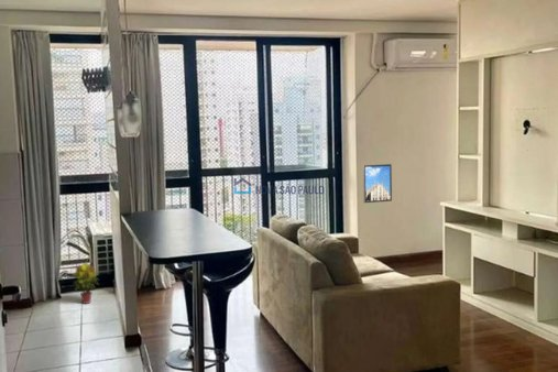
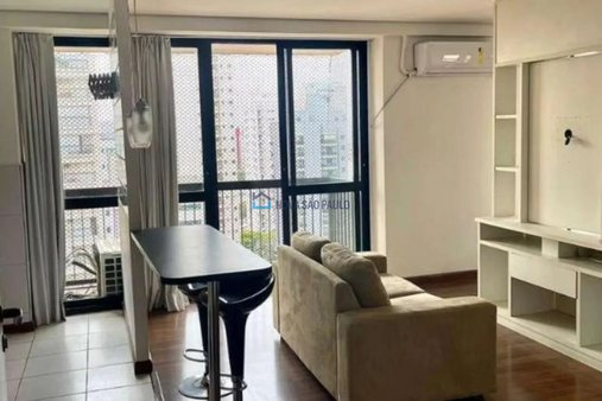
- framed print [362,163,393,204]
- potted plant [73,261,100,305]
